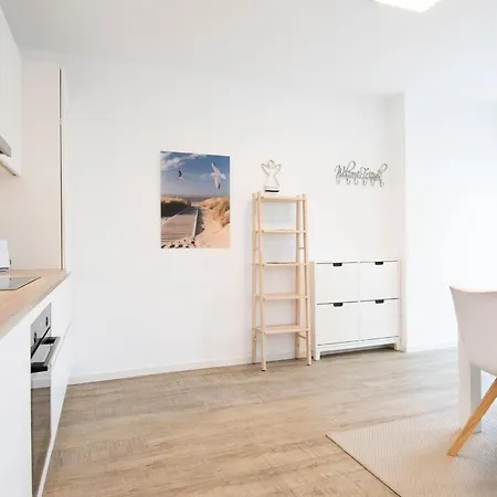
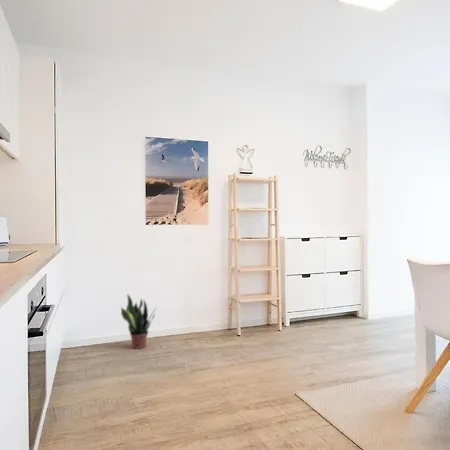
+ potted plant [120,294,157,350]
